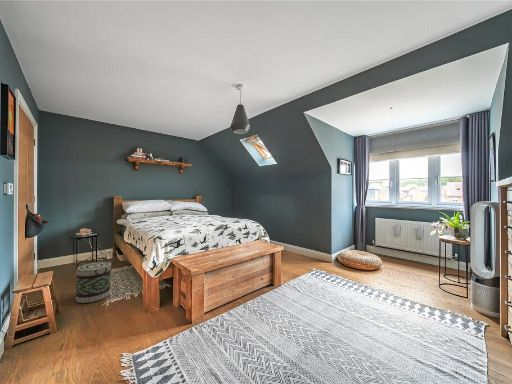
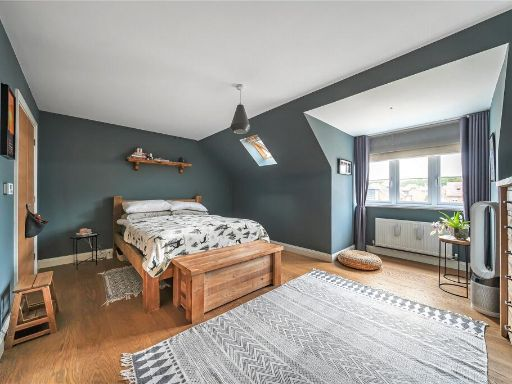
- basket [75,261,112,304]
